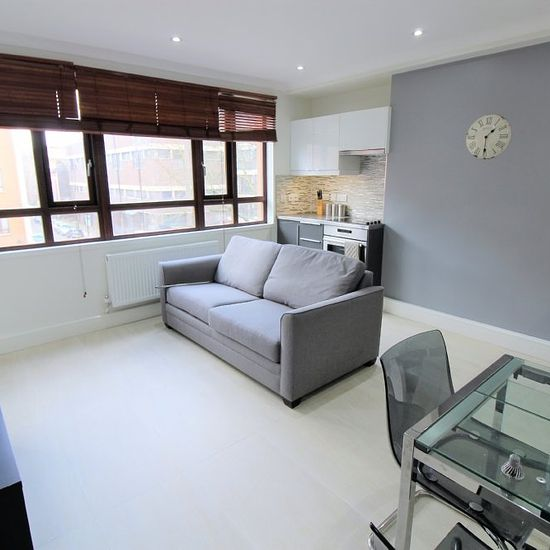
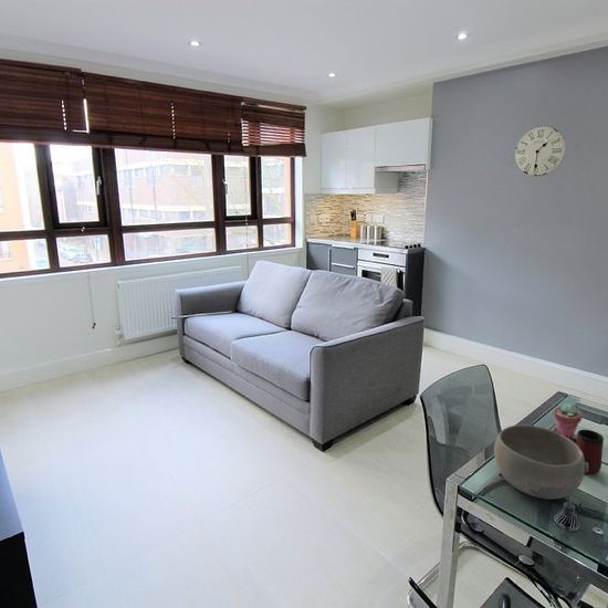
+ potted succulent [553,402,583,438]
+ bowl [493,423,588,500]
+ mug [567,429,605,475]
